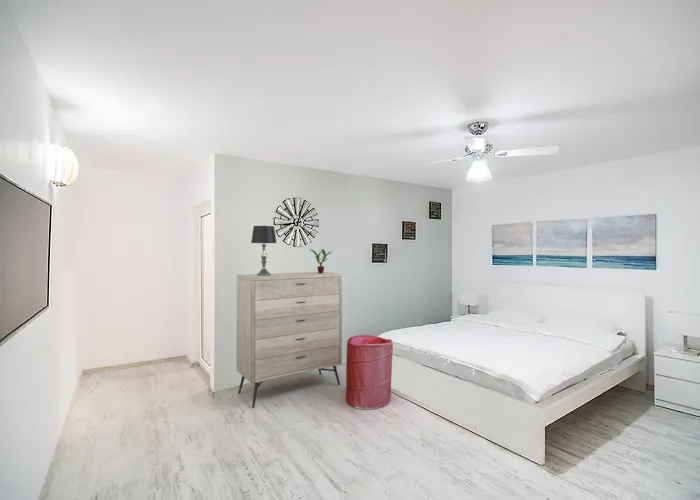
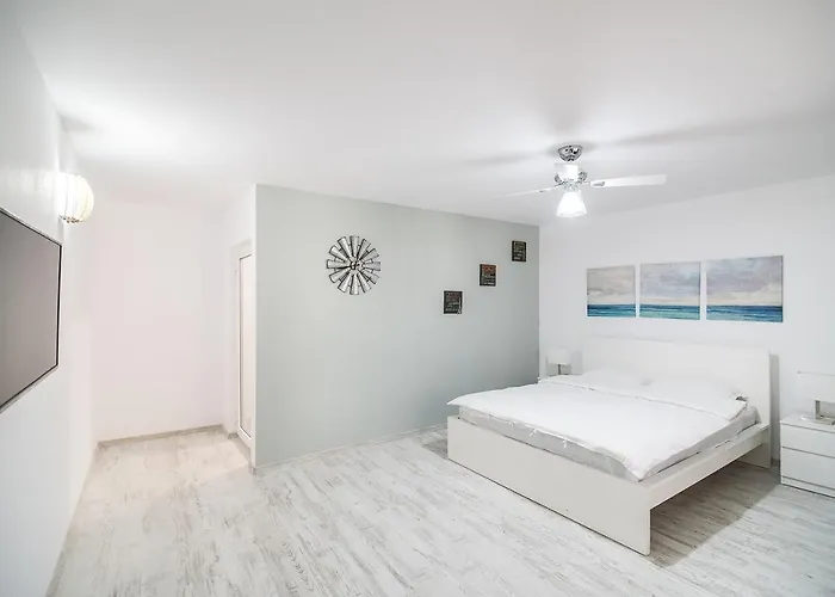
- table lamp [250,225,277,276]
- dresser [235,271,343,408]
- potted plant [309,248,332,273]
- laundry hamper [345,334,394,410]
